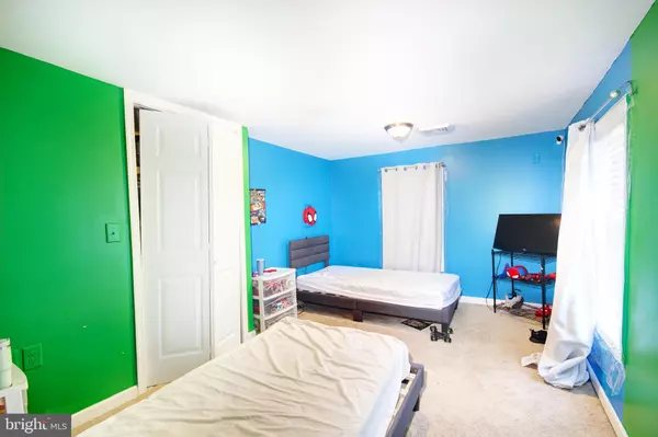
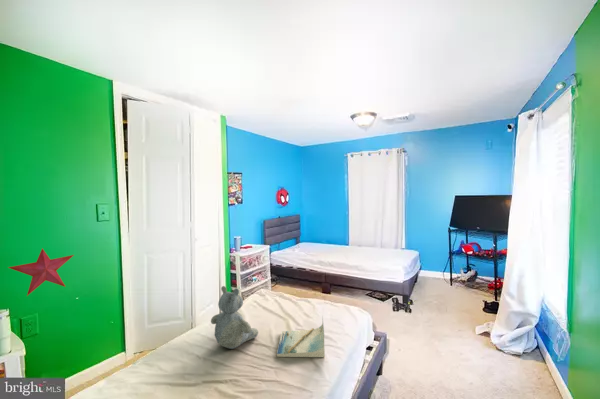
+ book [276,314,326,358]
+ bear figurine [210,285,259,350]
+ decorative star [7,247,75,297]
